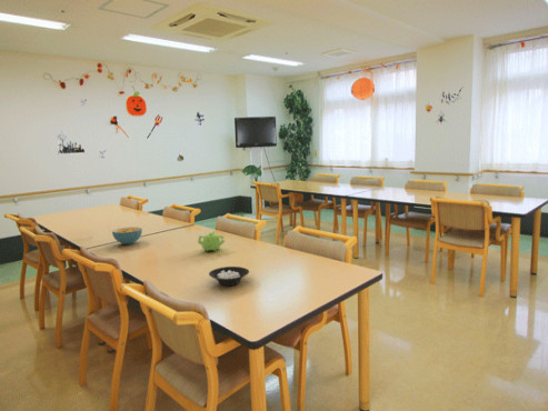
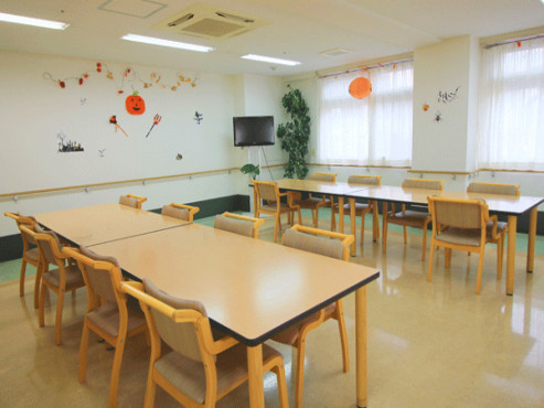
- cereal bowl [111,225,143,245]
- cereal bowl [208,265,250,287]
- teapot [197,230,226,252]
